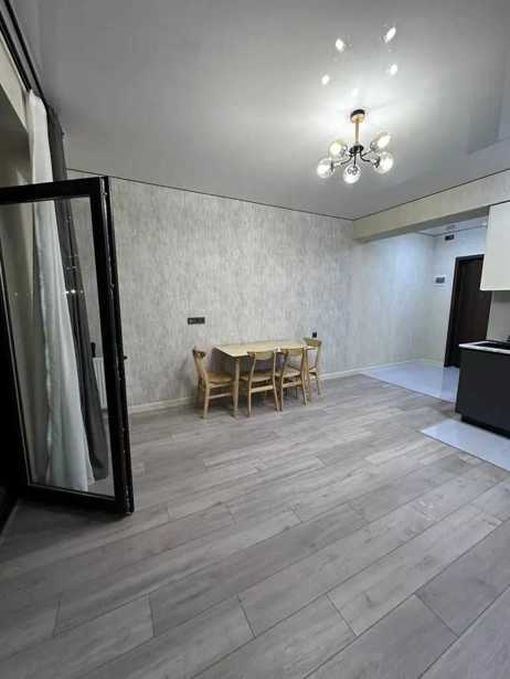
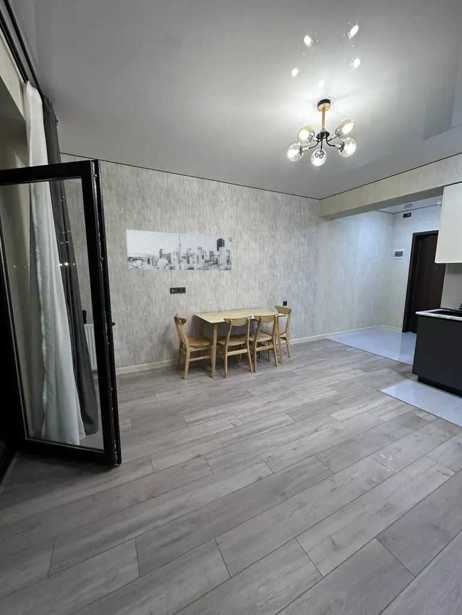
+ wall art [125,228,233,271]
